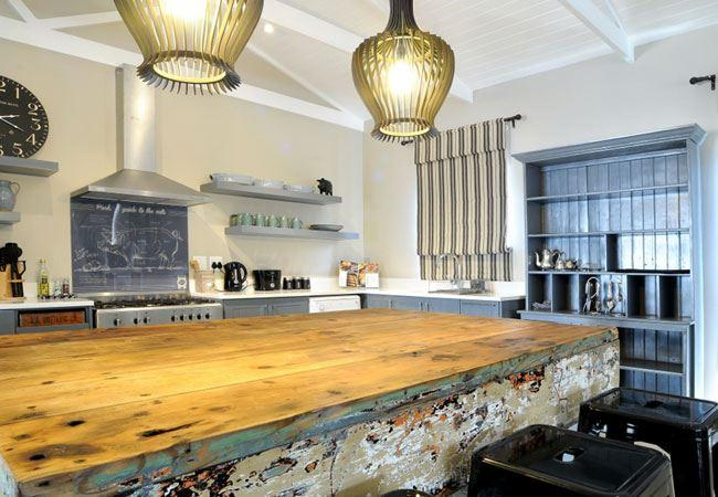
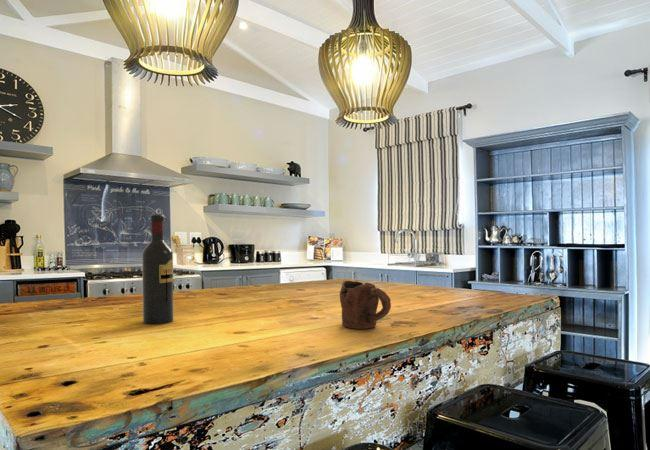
+ wine bottle [141,213,174,325]
+ mug [339,280,392,330]
